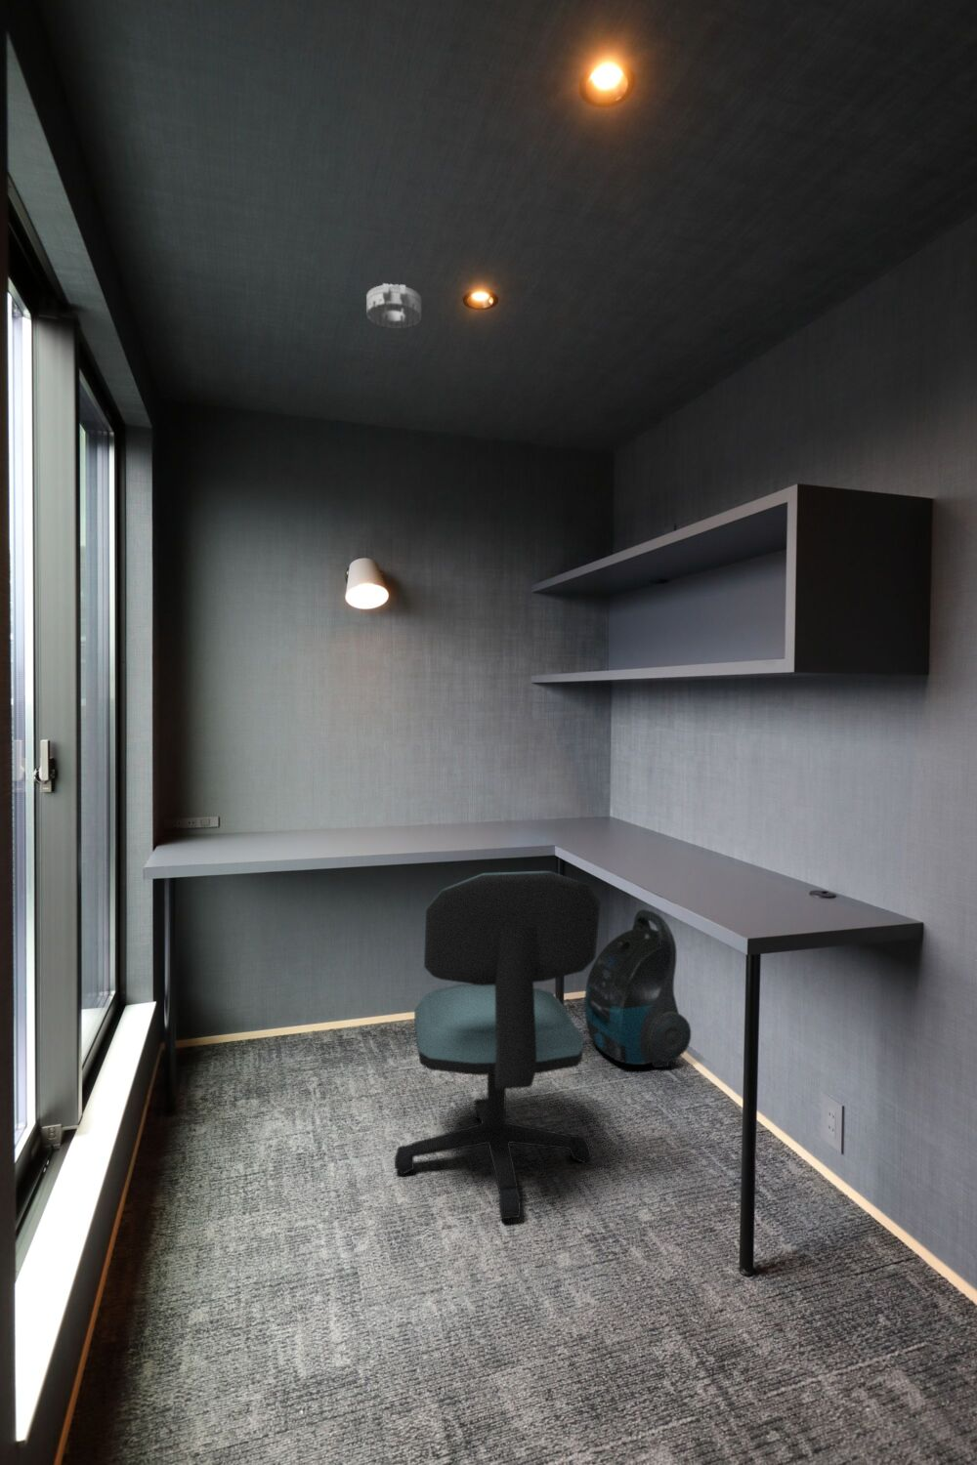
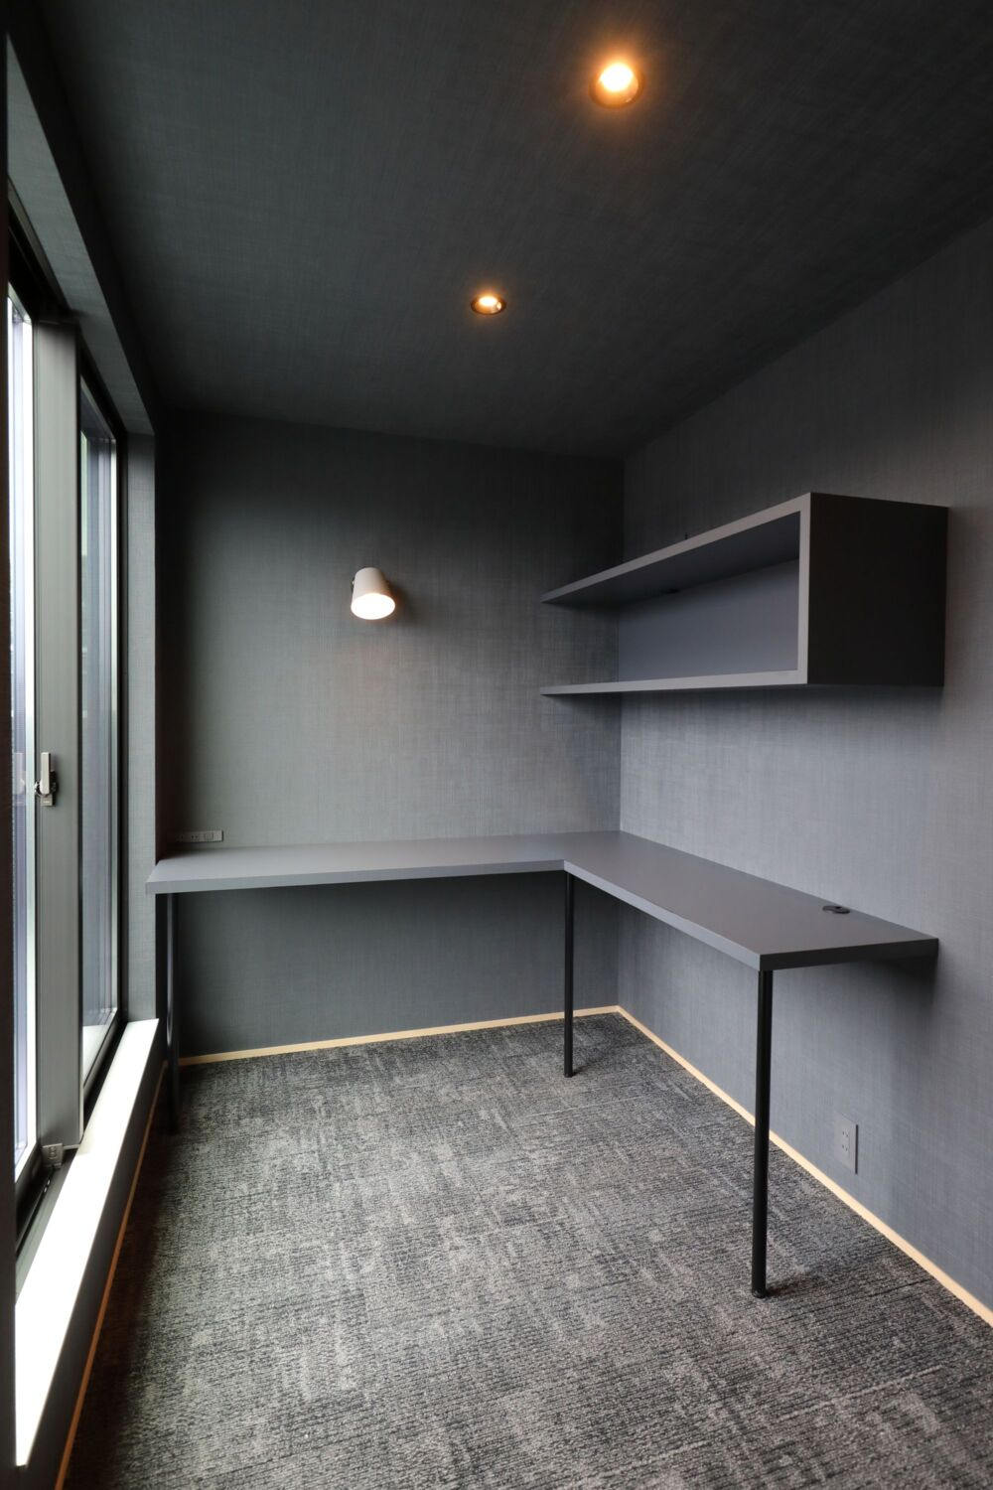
- smoke detector [365,282,422,329]
- vacuum cleaner [583,908,691,1068]
- office chair [394,870,602,1220]
